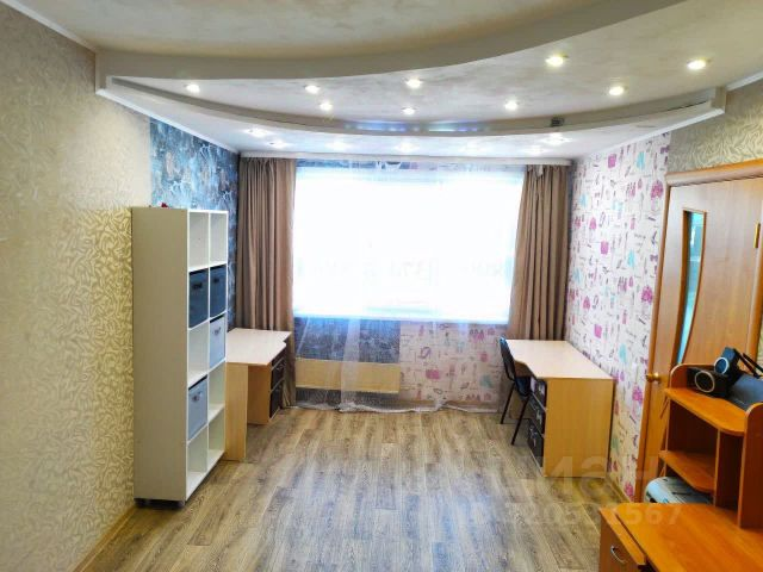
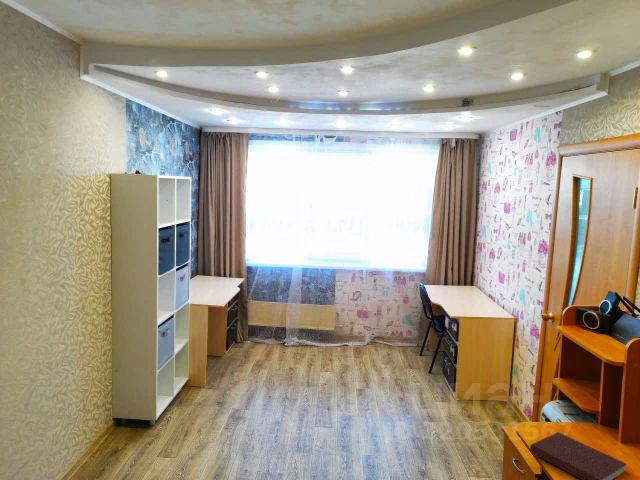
+ notebook [529,431,628,480]
